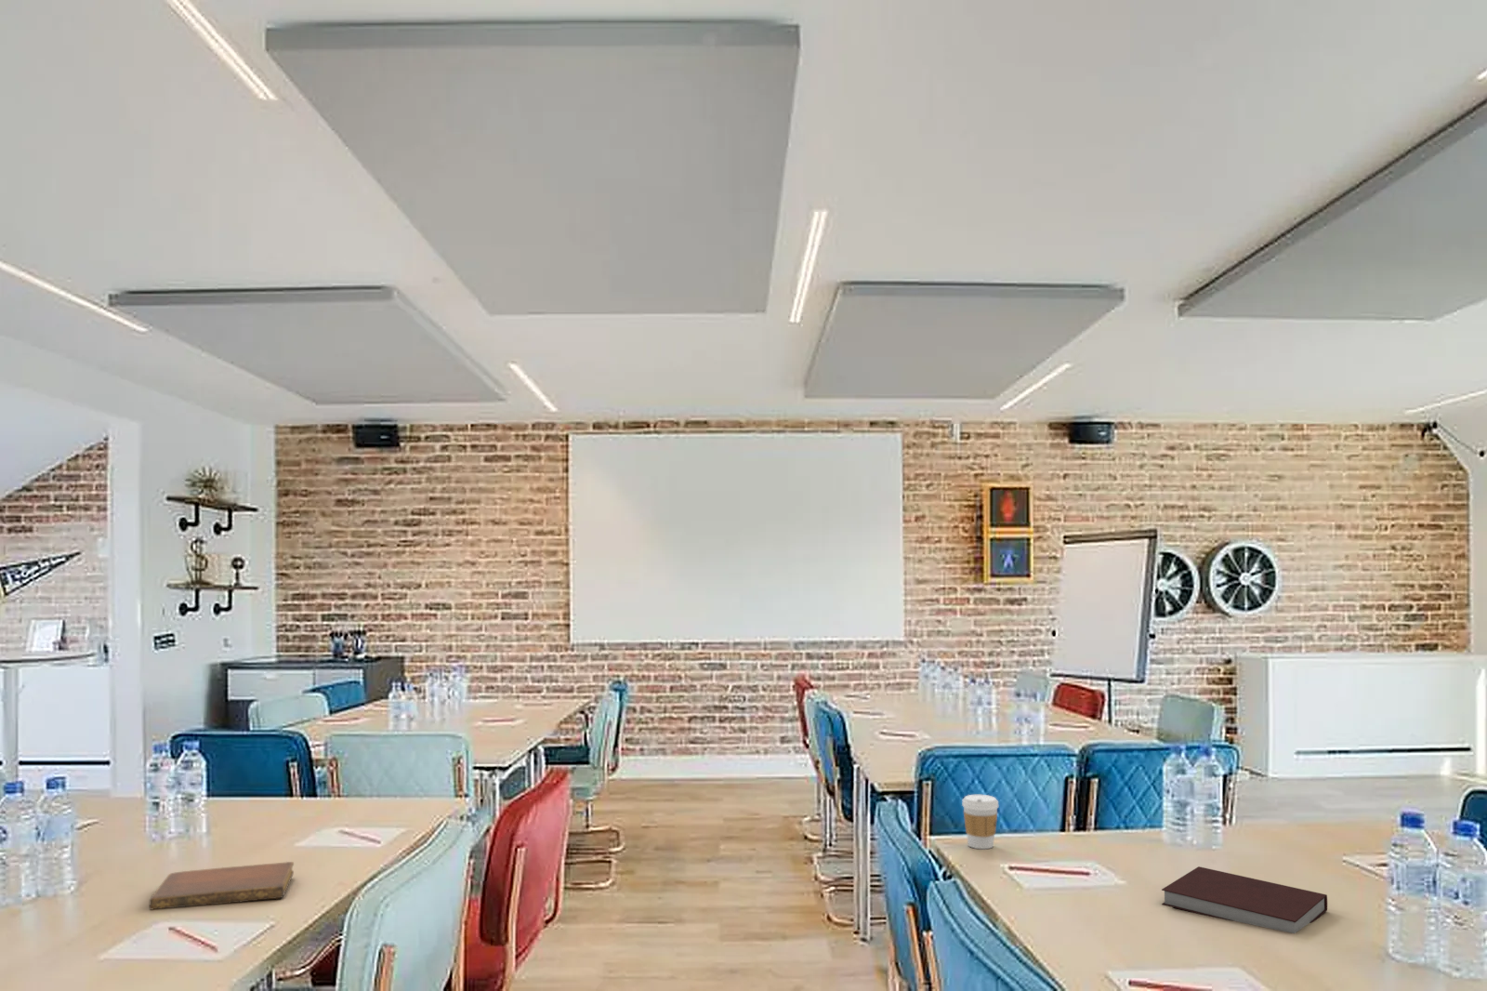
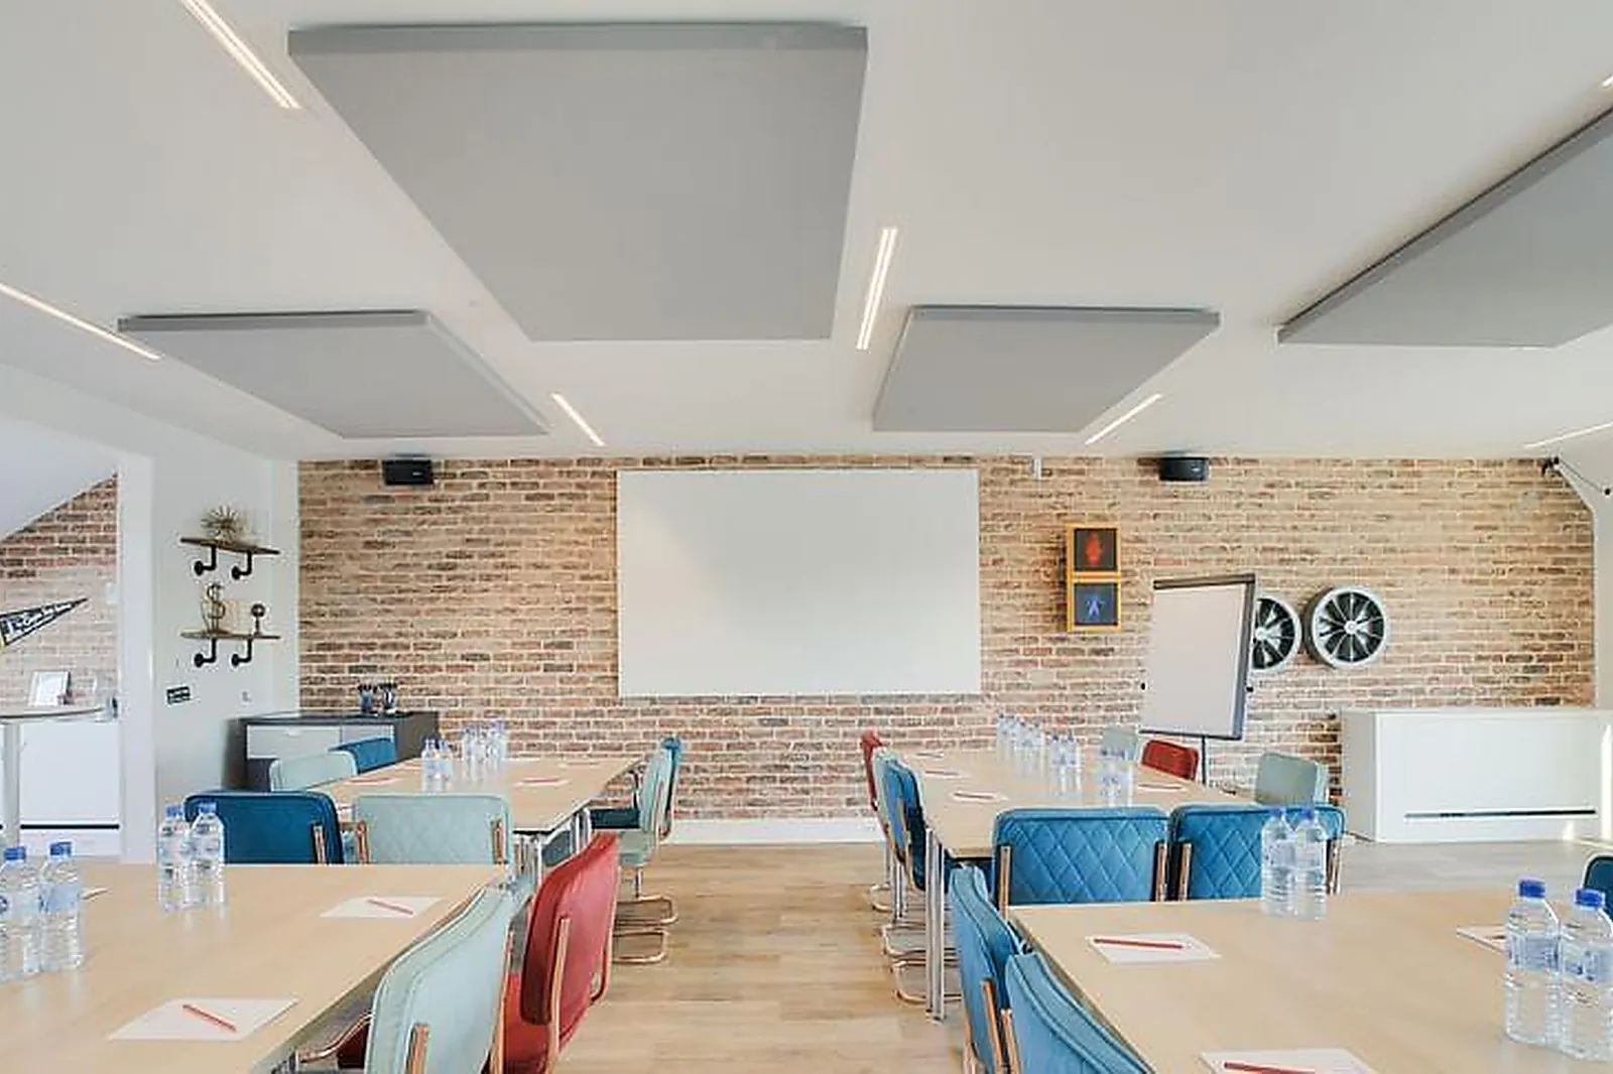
- coffee cup [961,794,1001,849]
- notebook [149,860,294,911]
- notebook [1161,866,1328,935]
